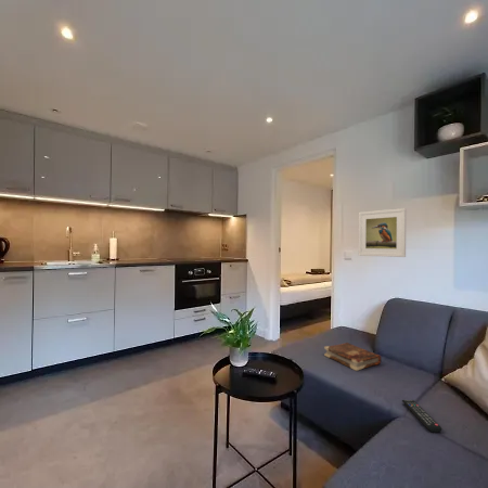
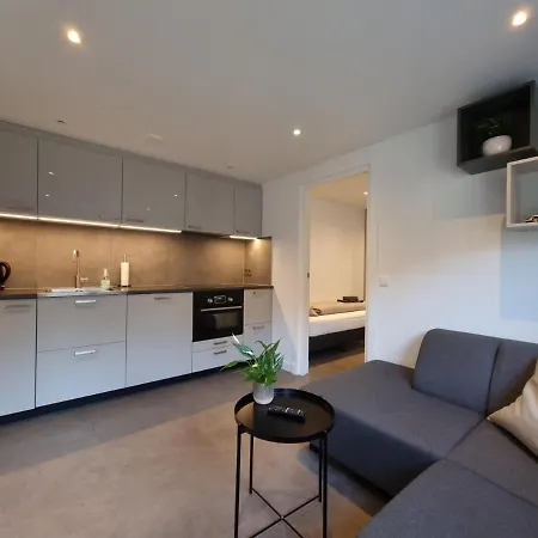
- remote control [401,399,442,434]
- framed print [358,207,407,258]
- book [323,342,383,372]
